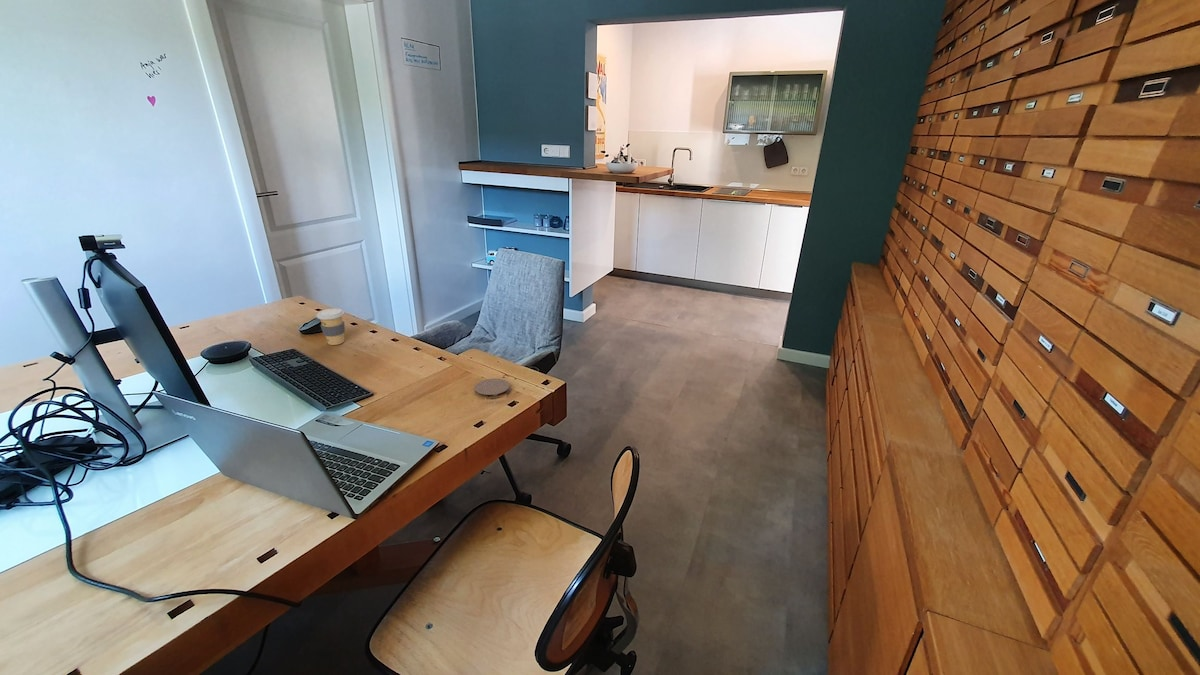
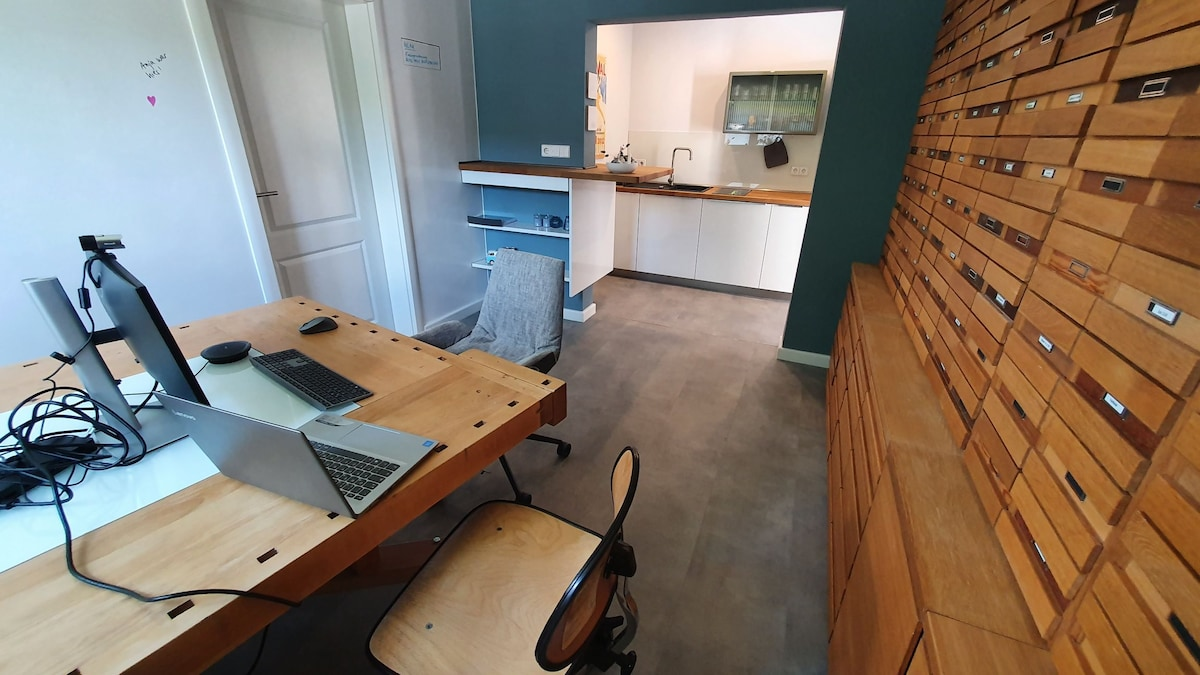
- coaster [474,377,511,400]
- coffee cup [316,308,346,346]
